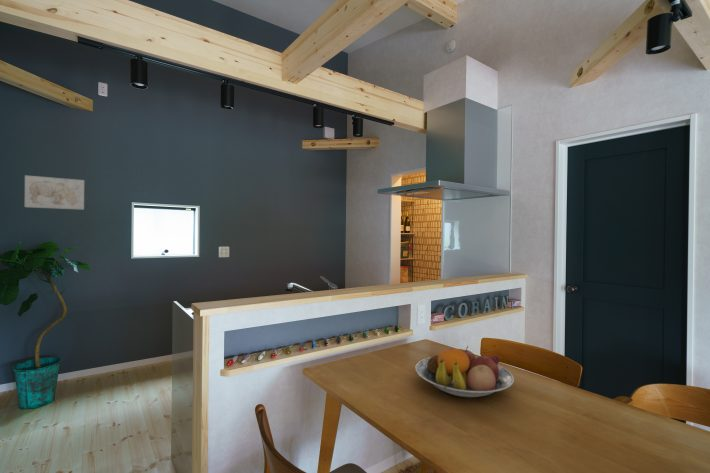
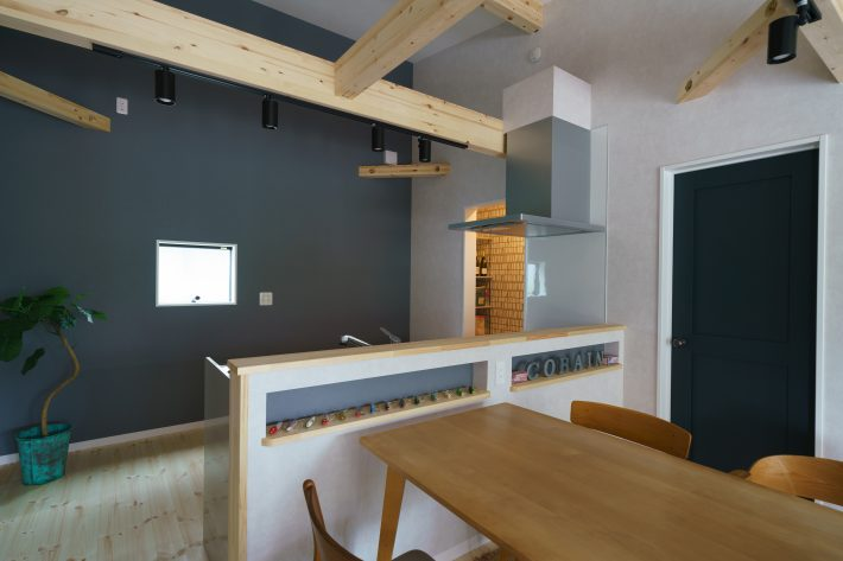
- fruit bowl [414,345,515,399]
- wall art [24,174,85,211]
